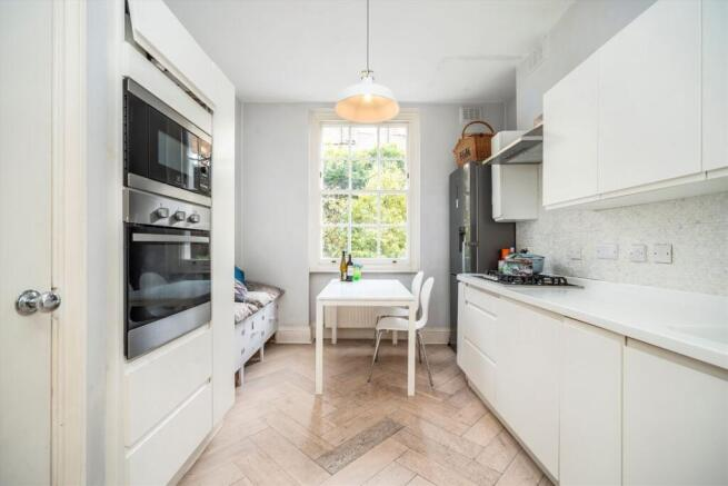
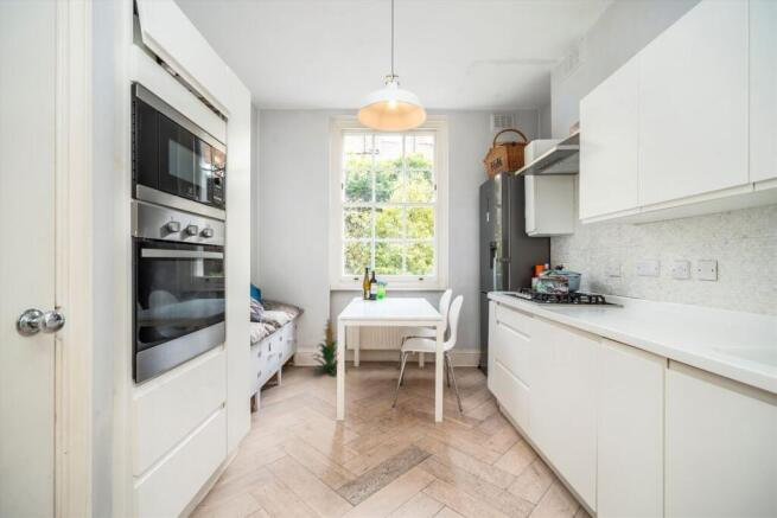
+ indoor plant [310,316,349,376]
